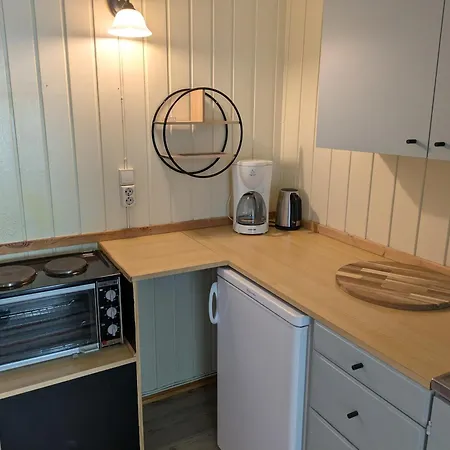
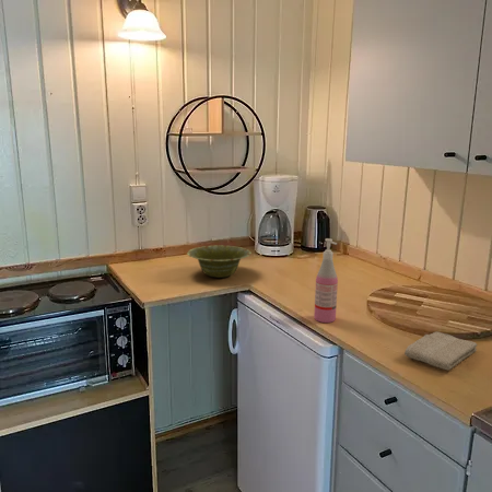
+ dish [186,245,251,279]
+ soap dispenser [313,237,339,324]
+ washcloth [403,331,478,371]
